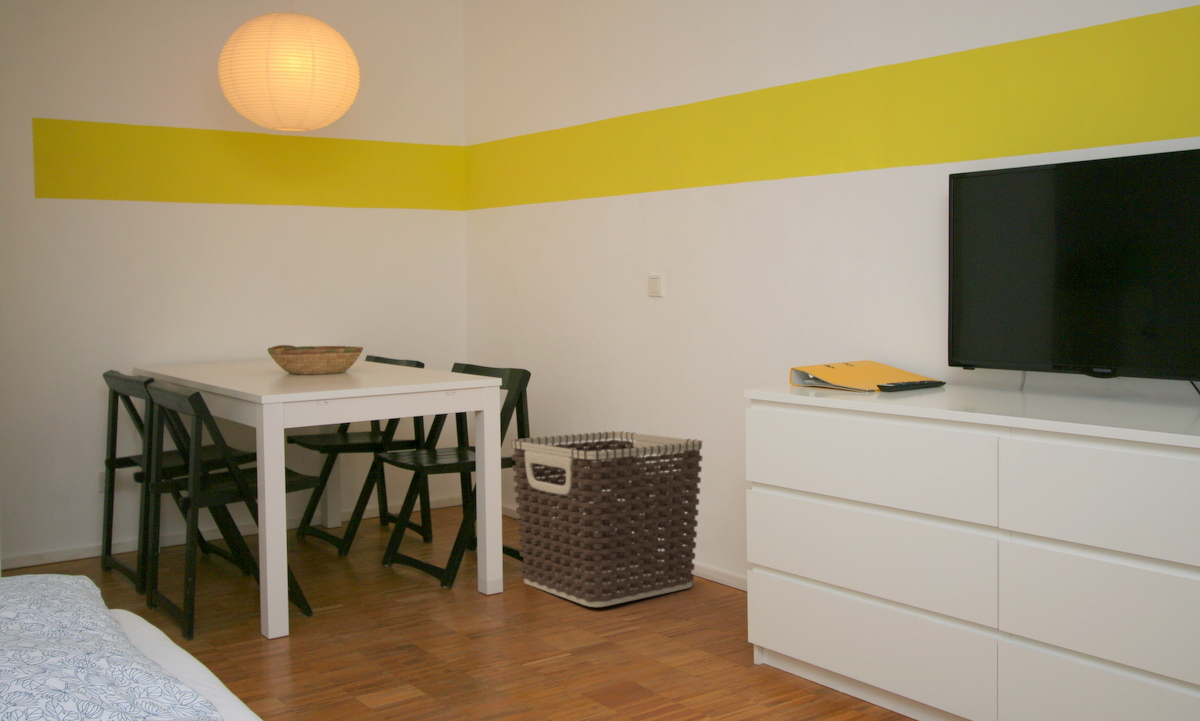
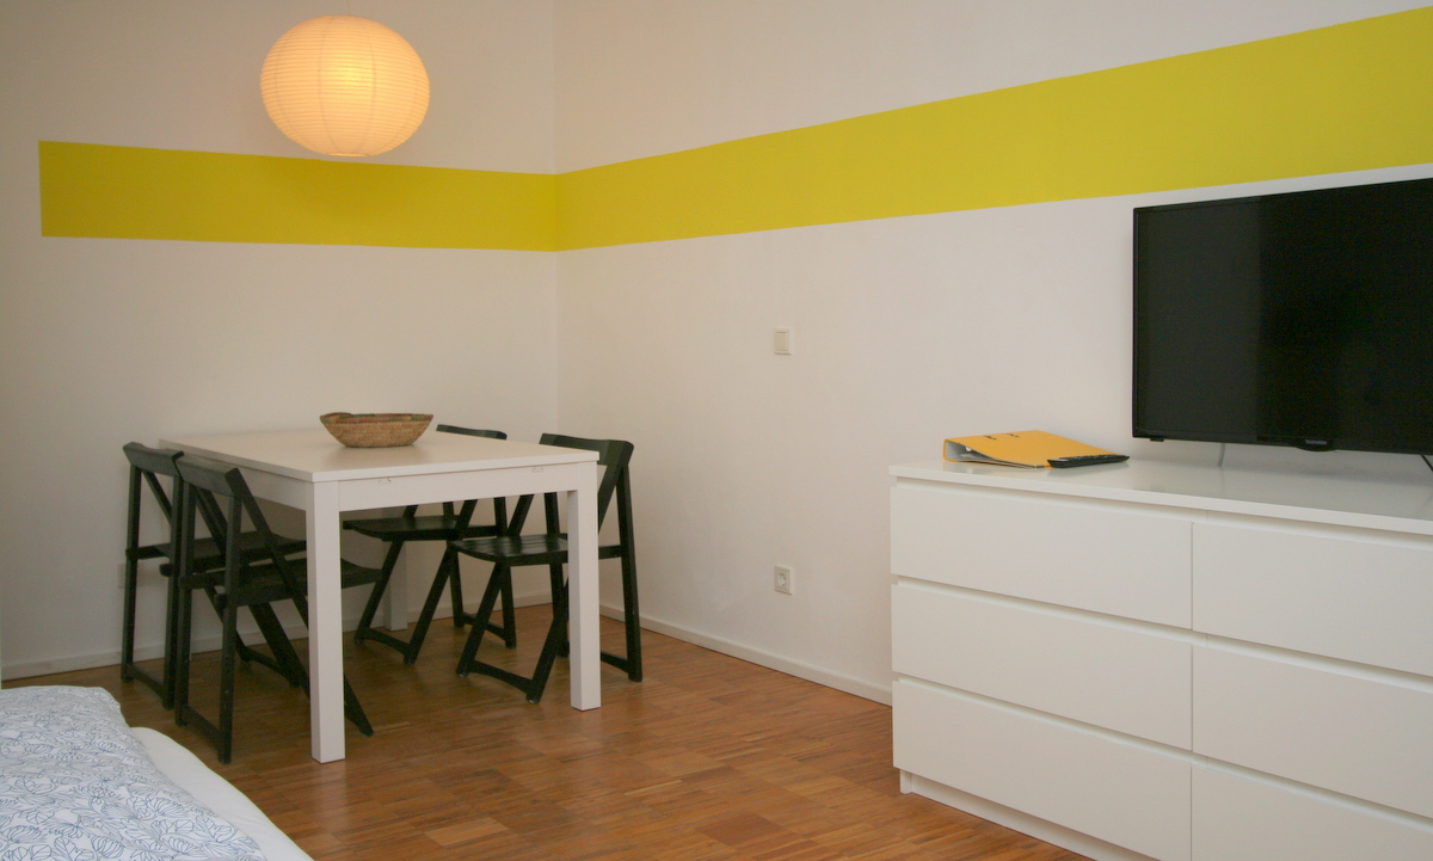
- clothes hamper [510,430,703,608]
